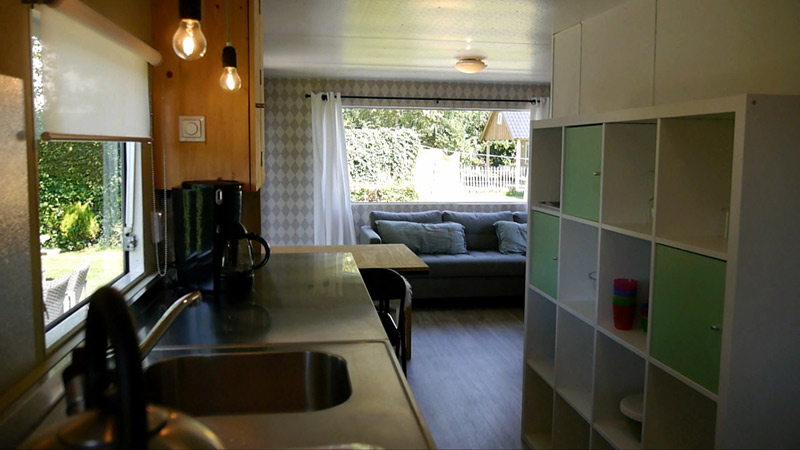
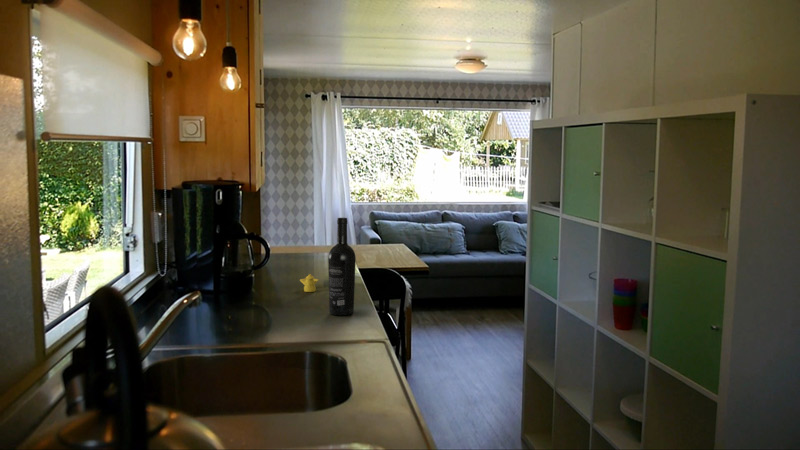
+ wine bottle [327,217,357,316]
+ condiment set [299,273,319,293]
